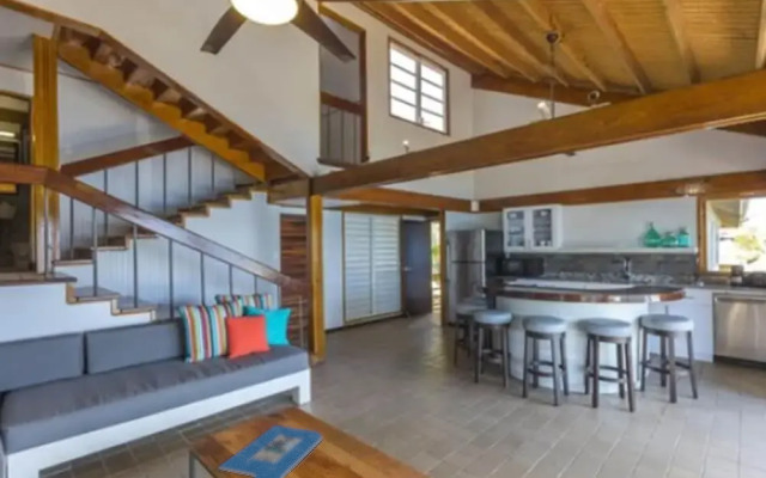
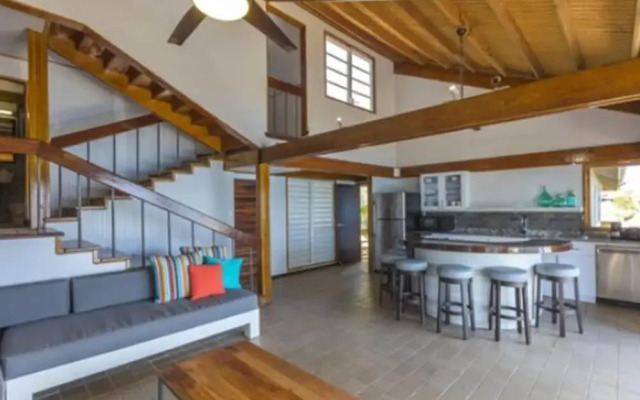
- board game [217,424,323,478]
